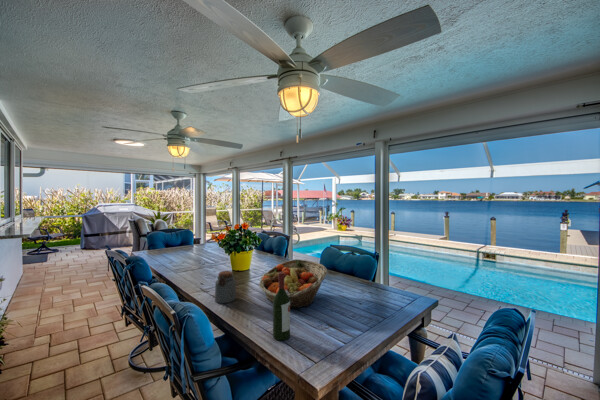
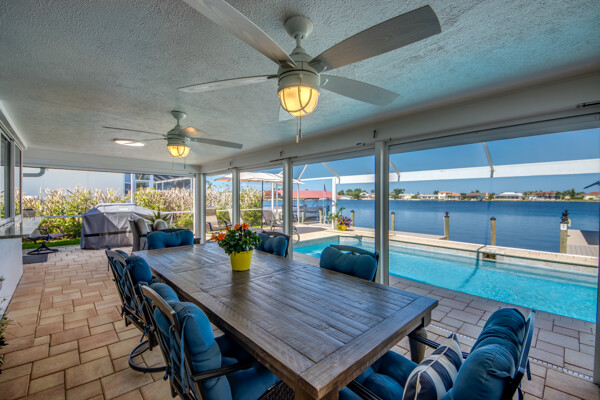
- jar [214,270,237,304]
- wine bottle [272,272,291,341]
- fruit basket [258,258,328,309]
